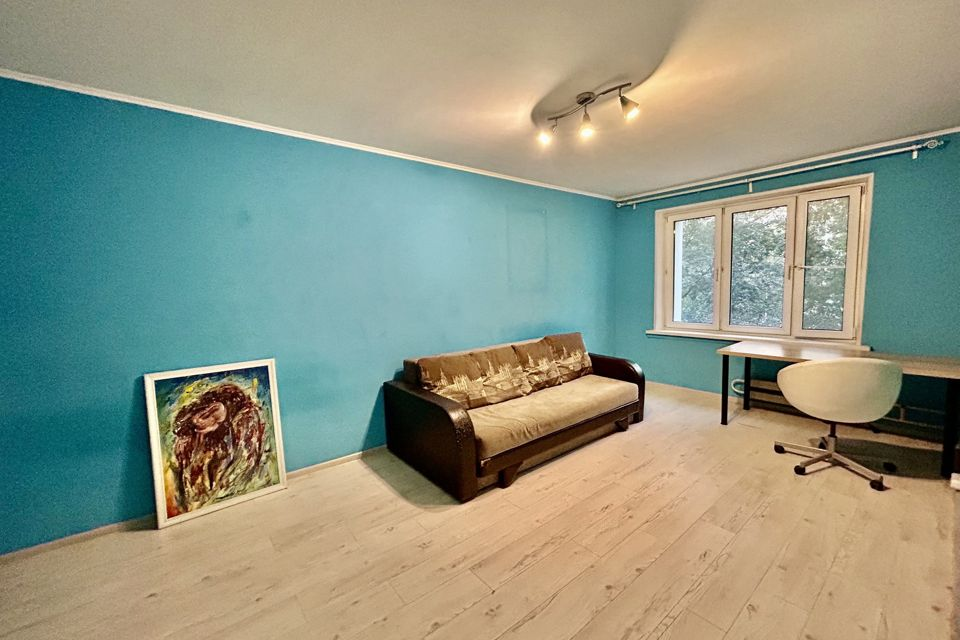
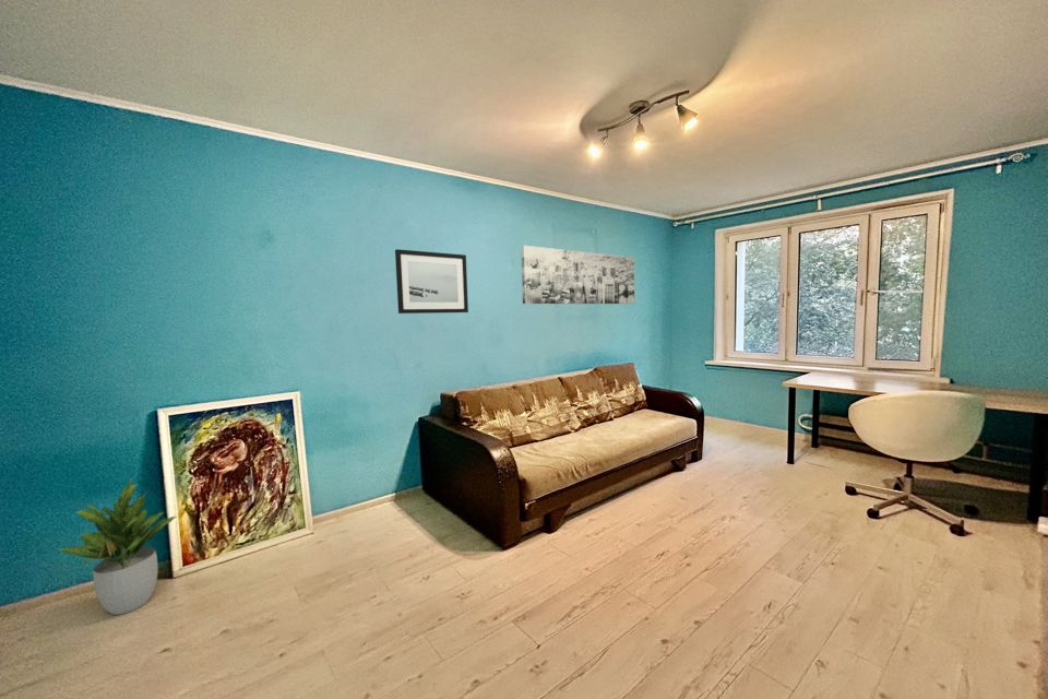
+ wall art [520,245,635,305]
+ potted plant [60,478,177,616]
+ wall art [394,248,469,315]
